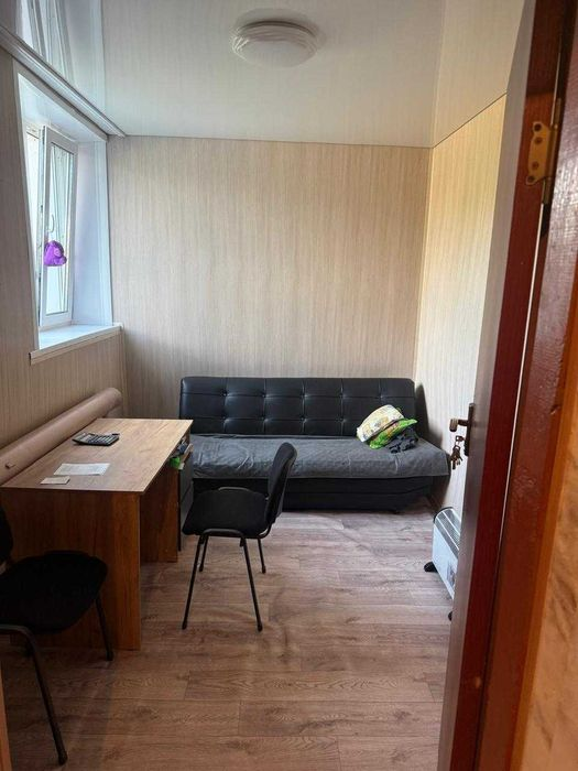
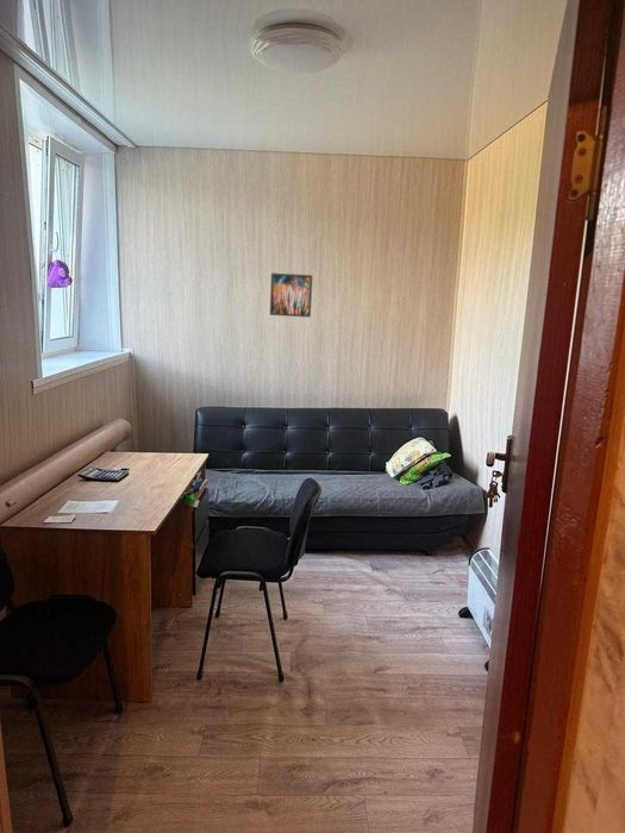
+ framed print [269,273,313,318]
